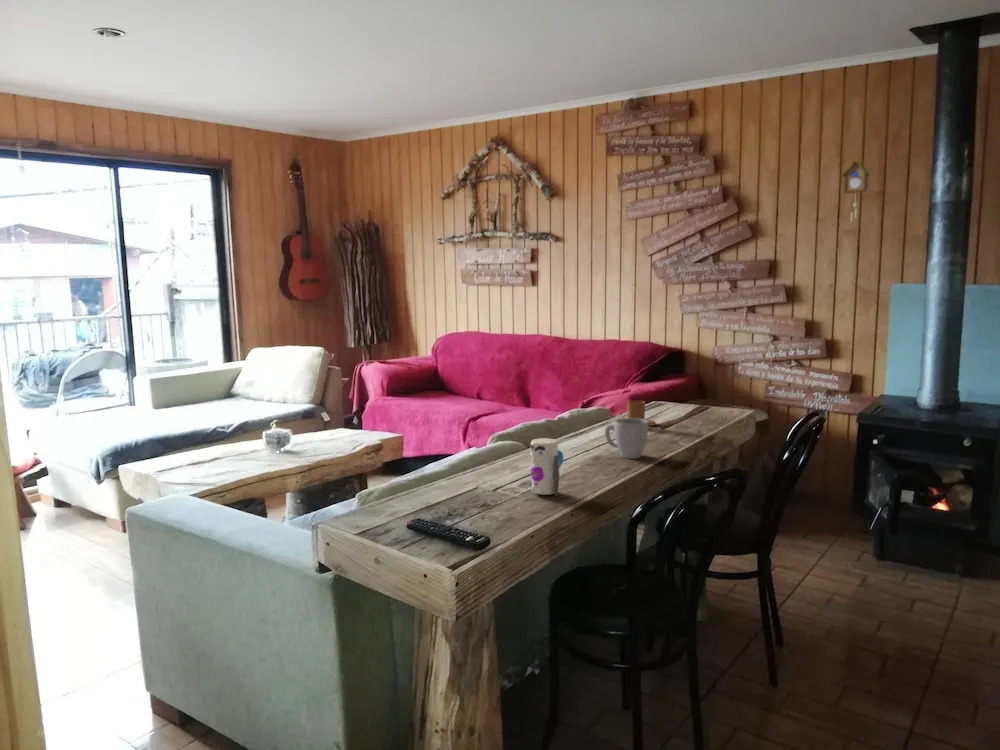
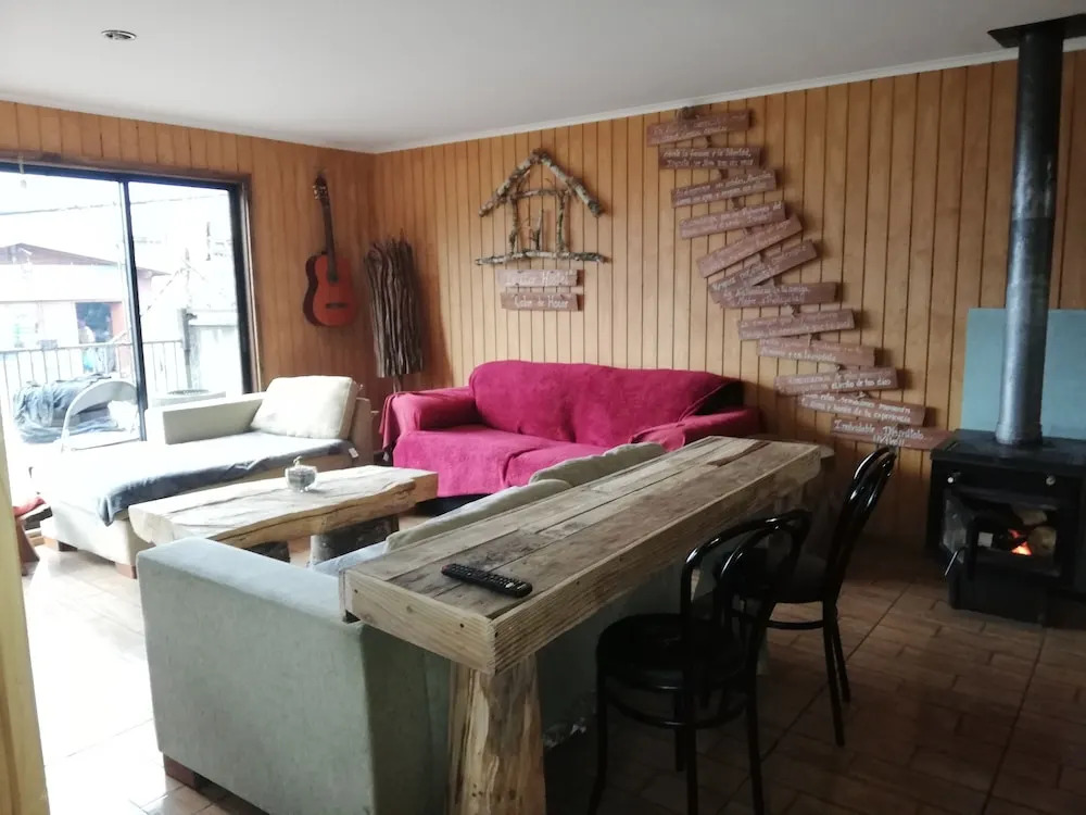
- toy [529,437,565,497]
- cuckoo clock [840,159,871,223]
- candle [626,399,657,427]
- mug [604,417,649,460]
